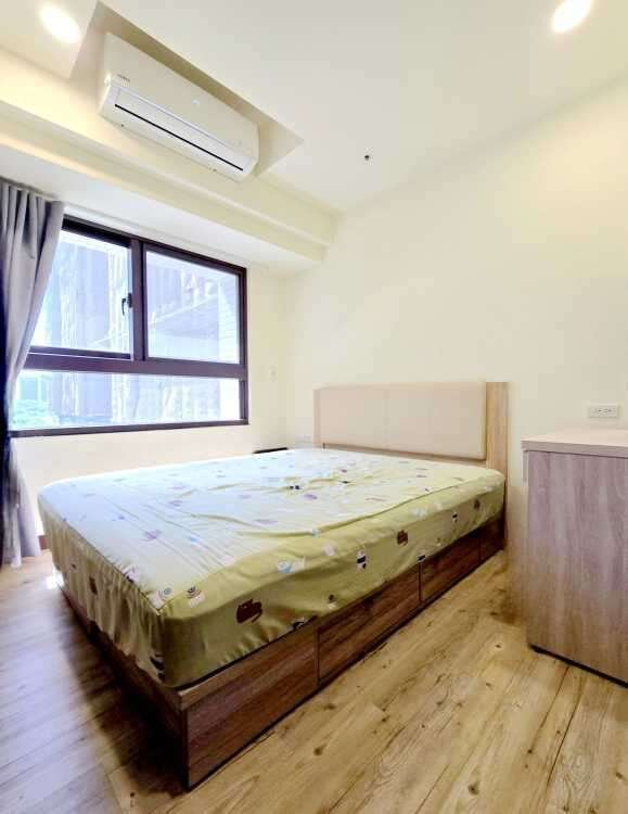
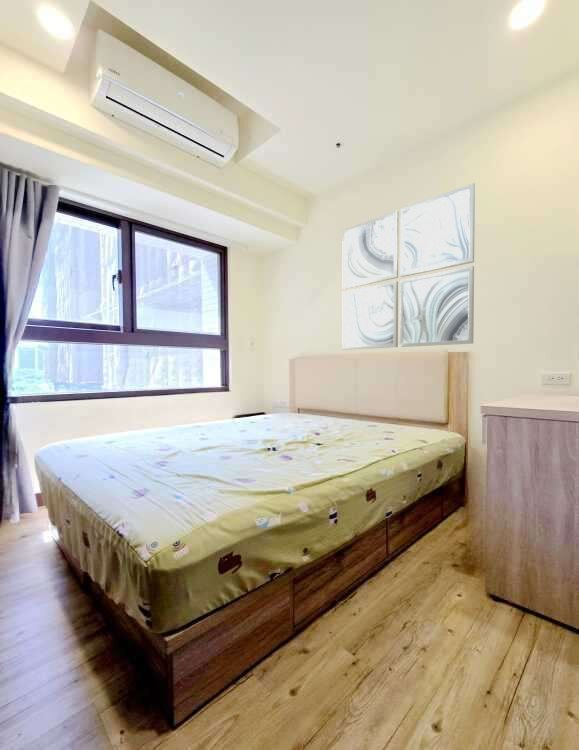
+ wall art [341,182,476,351]
